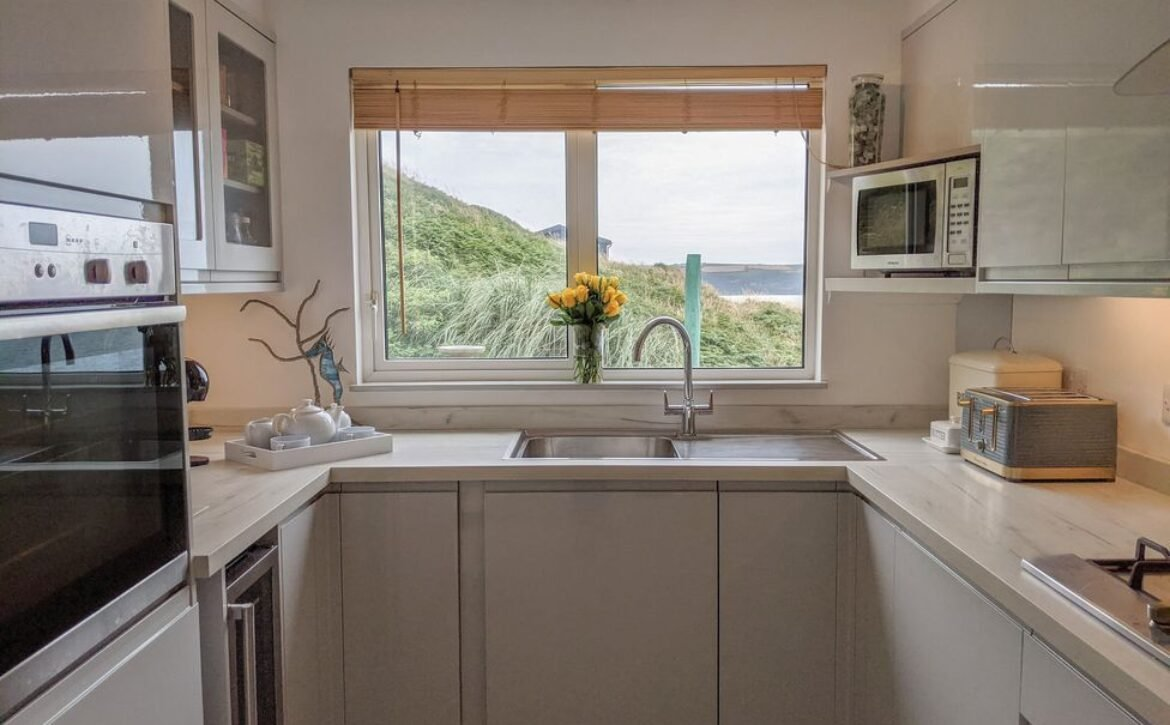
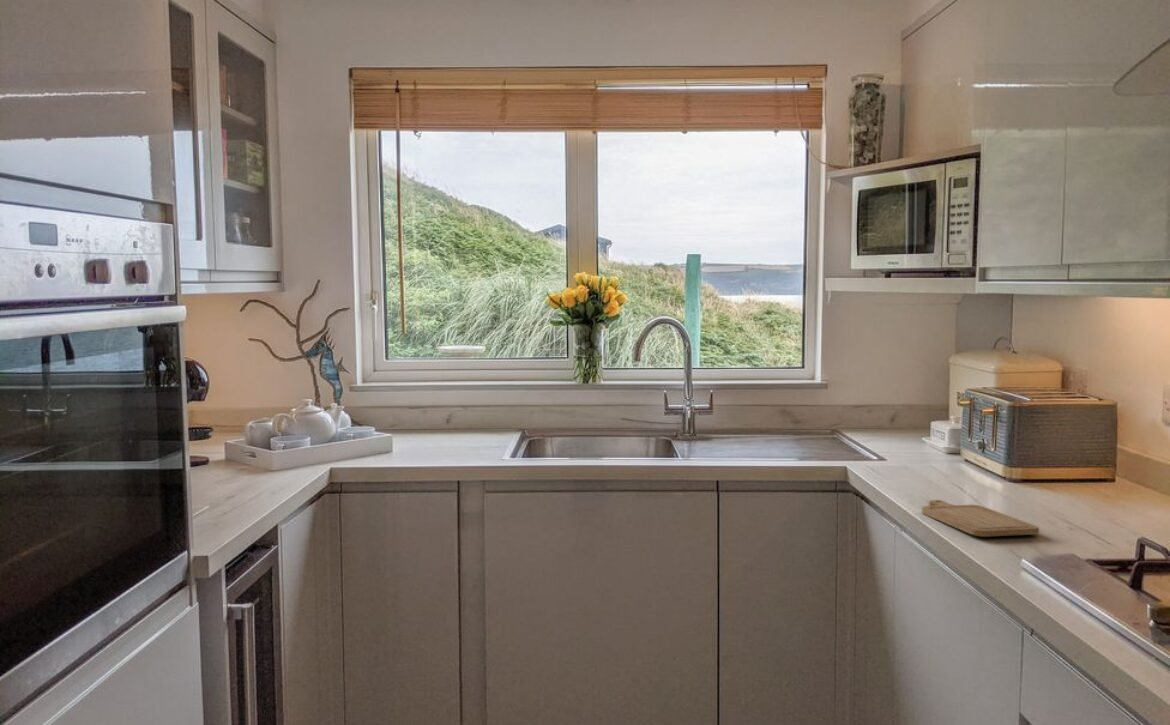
+ chopping board [921,499,1040,538]
